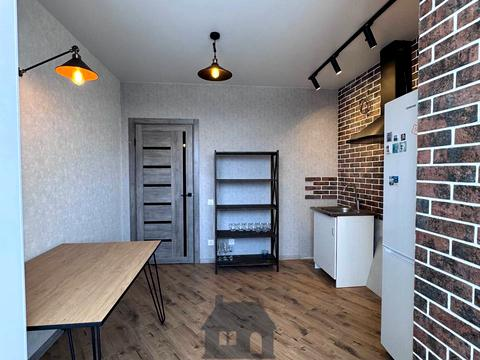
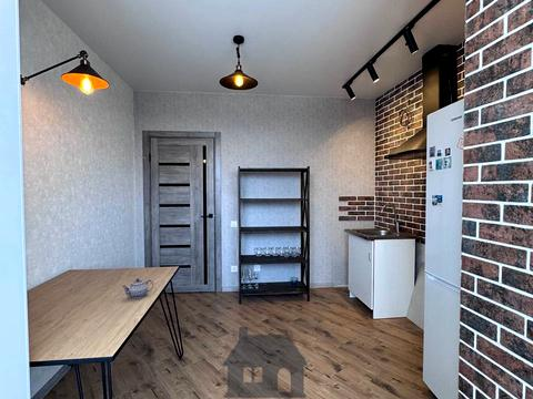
+ teapot [121,278,154,299]
